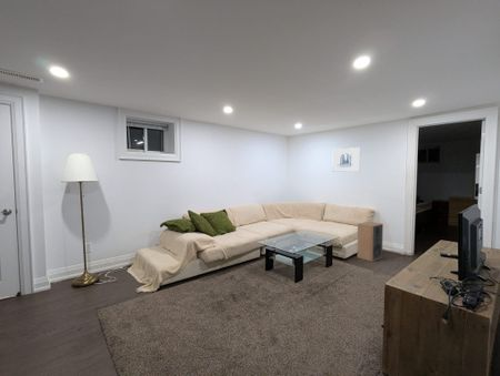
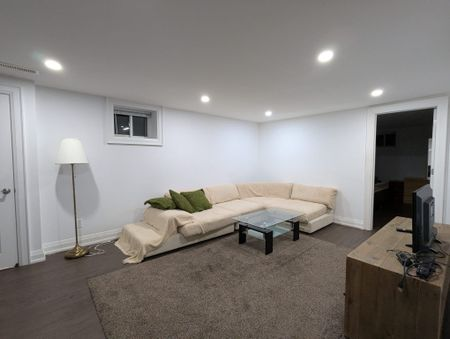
- wall art [331,146,361,173]
- speaker [357,221,384,263]
